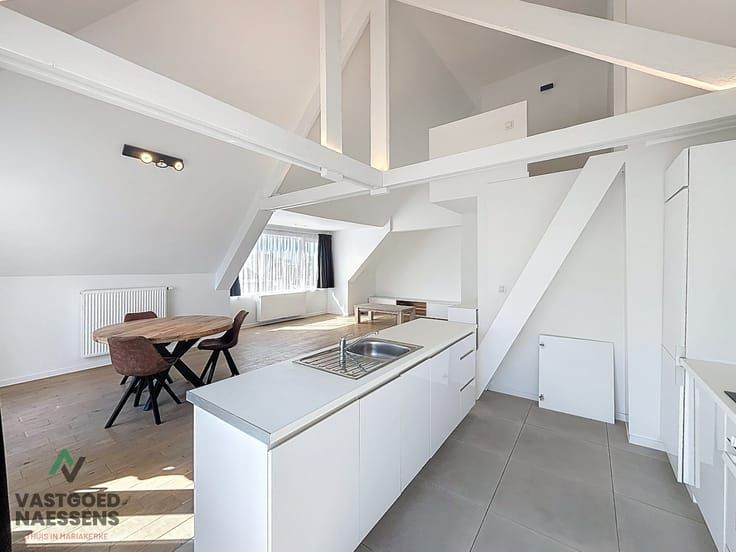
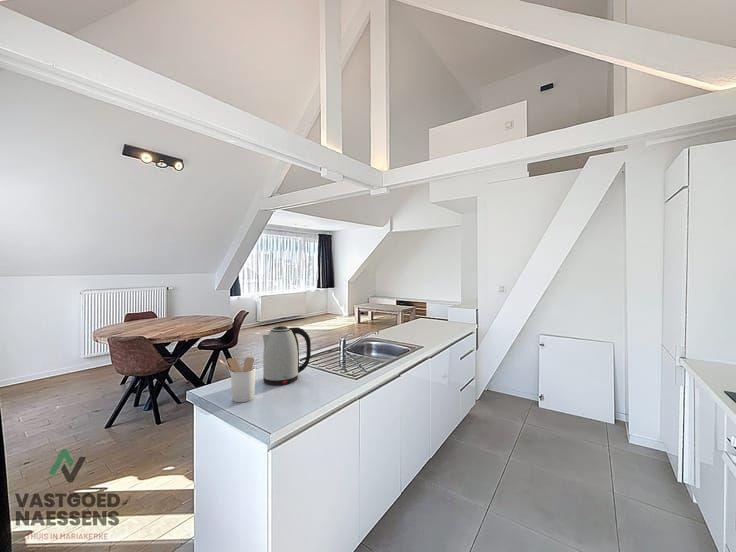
+ utensil holder [218,356,257,403]
+ kettle [262,325,312,386]
